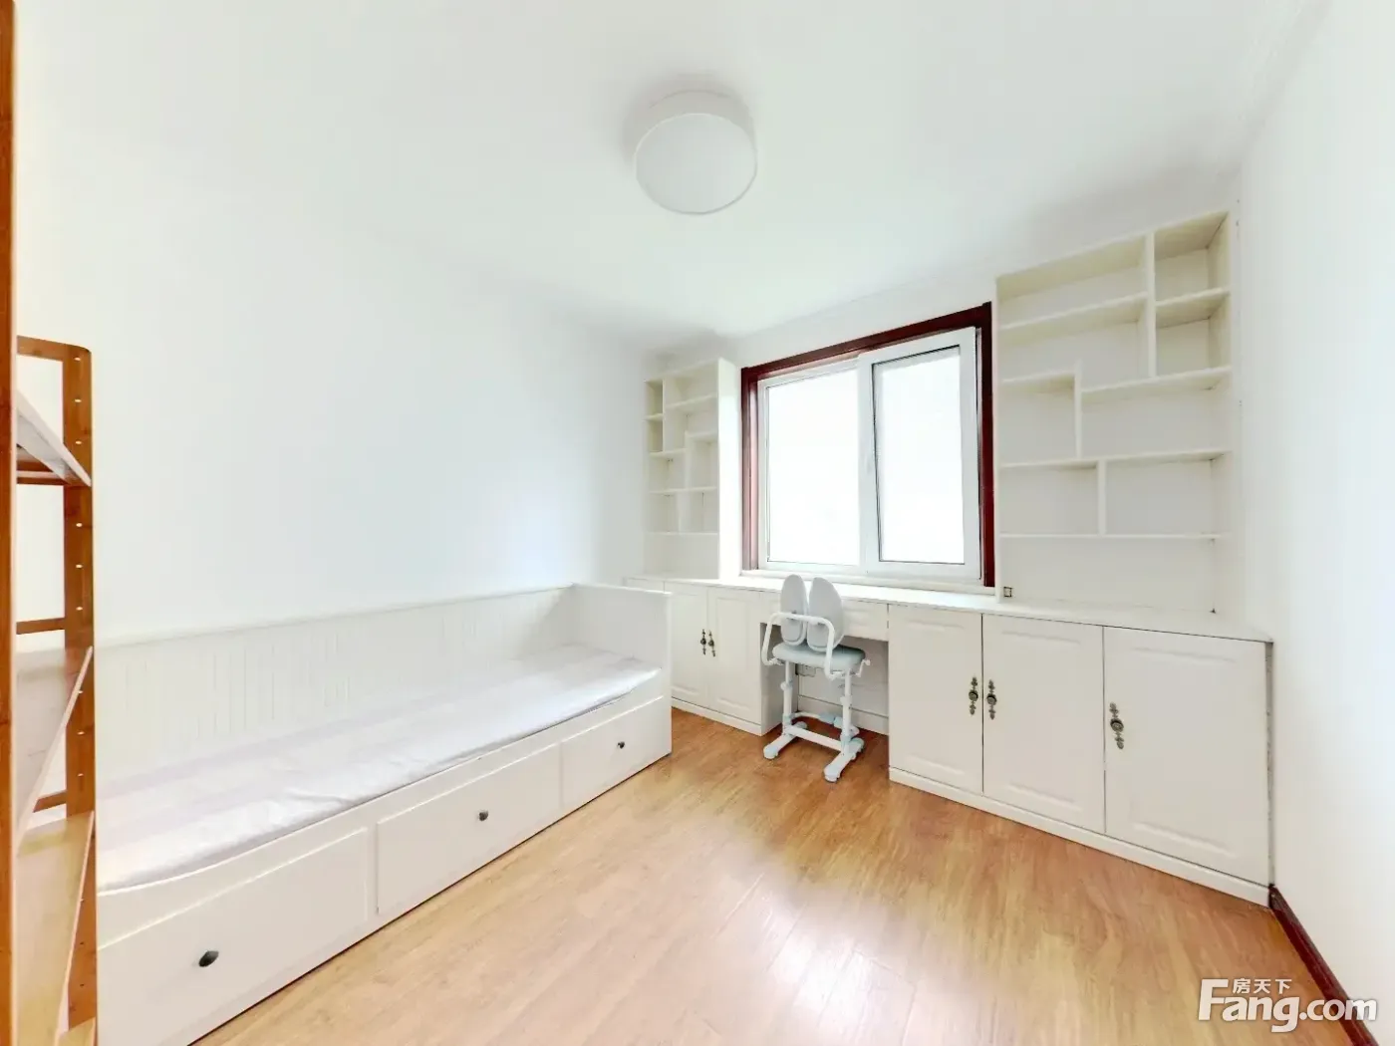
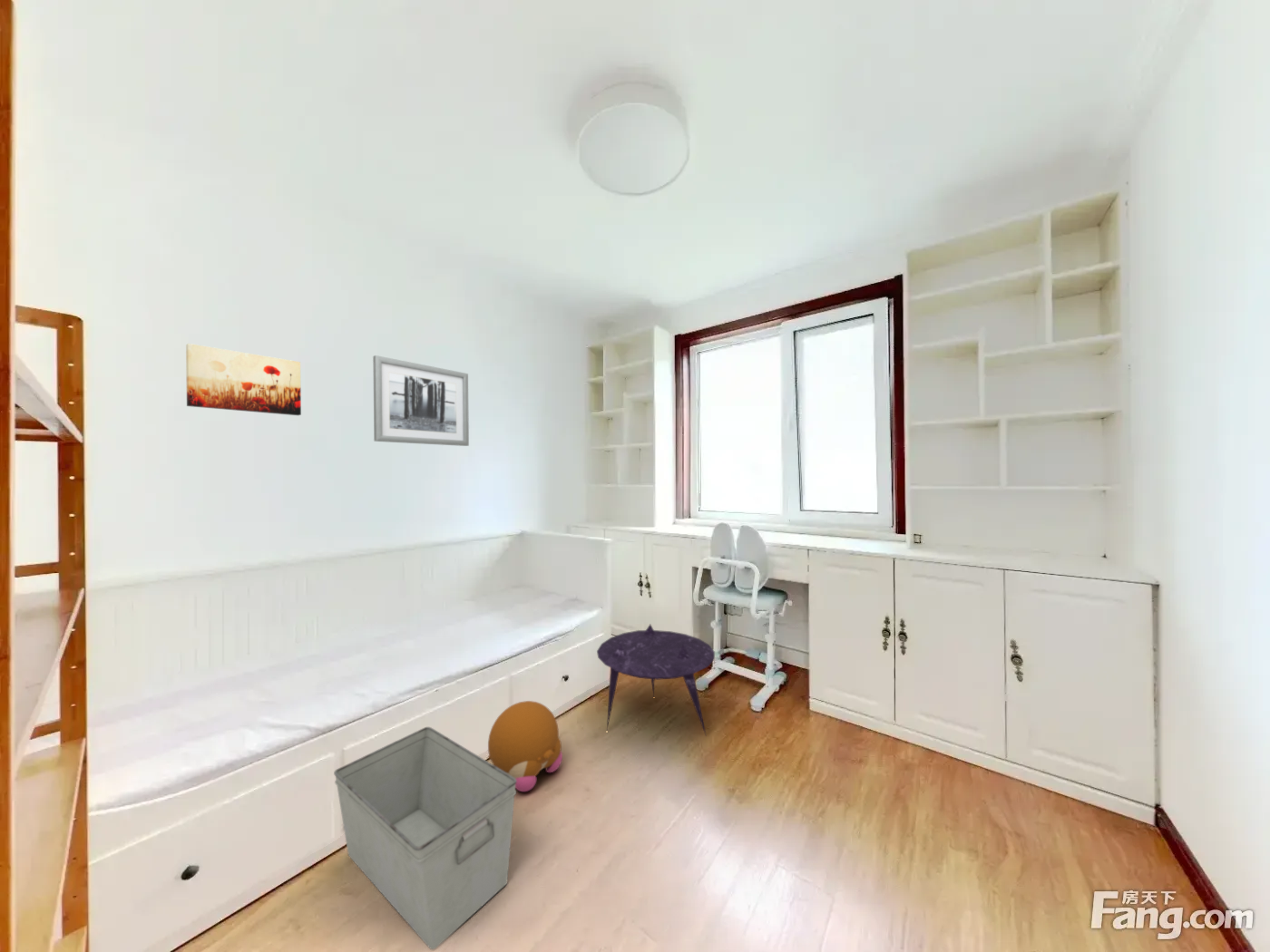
+ wall art [185,343,302,416]
+ wall art [372,355,470,447]
+ side table [596,624,716,738]
+ storage bin [333,726,517,950]
+ plush toy [487,700,563,792]
